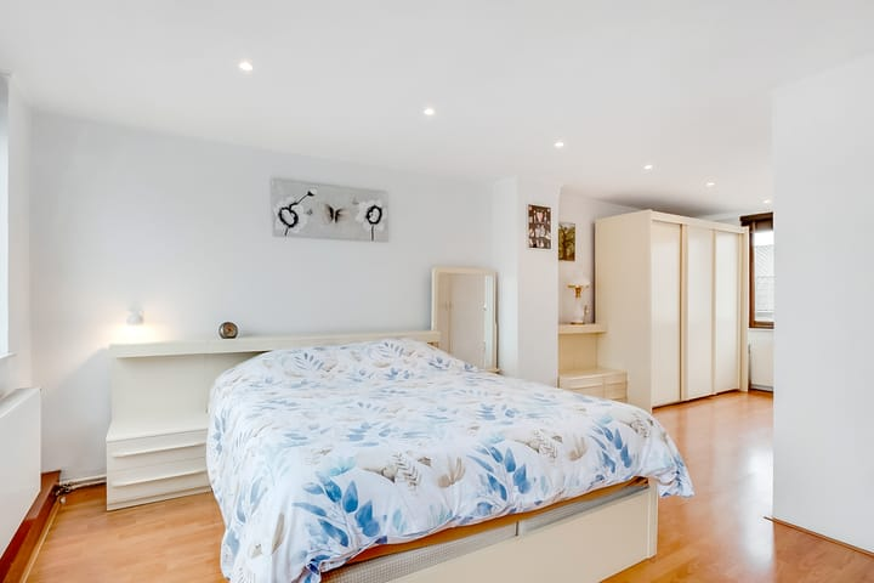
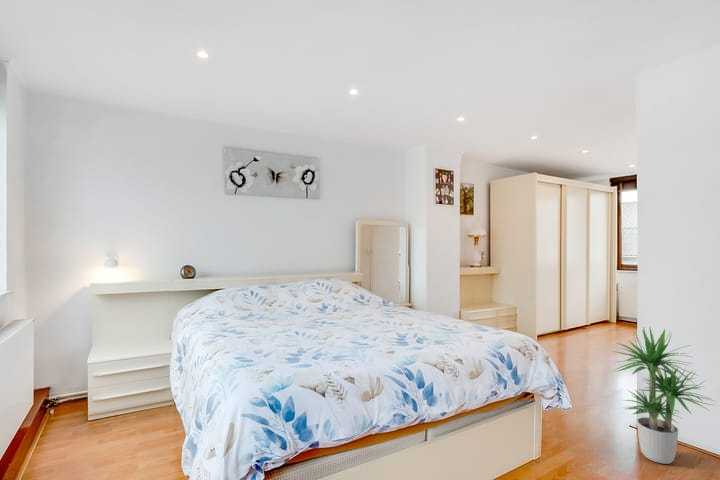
+ potted plant [609,324,718,465]
